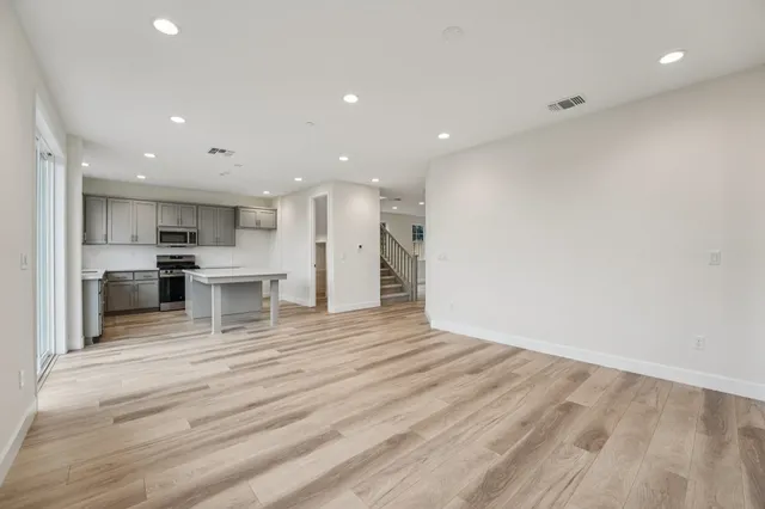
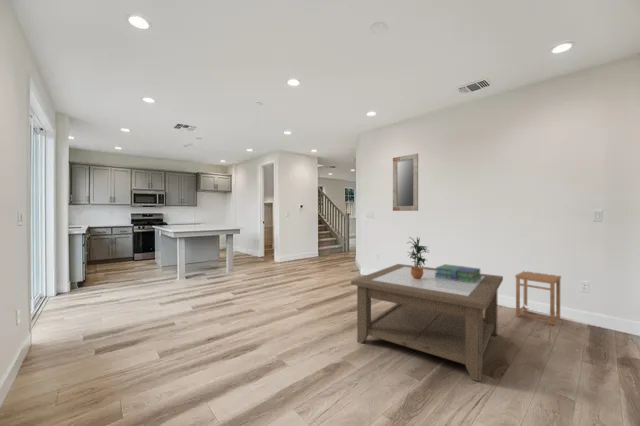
+ home mirror [392,153,419,212]
+ coffee table [350,263,504,383]
+ side table [514,270,562,326]
+ stack of books [435,263,482,283]
+ potted plant [407,236,431,279]
